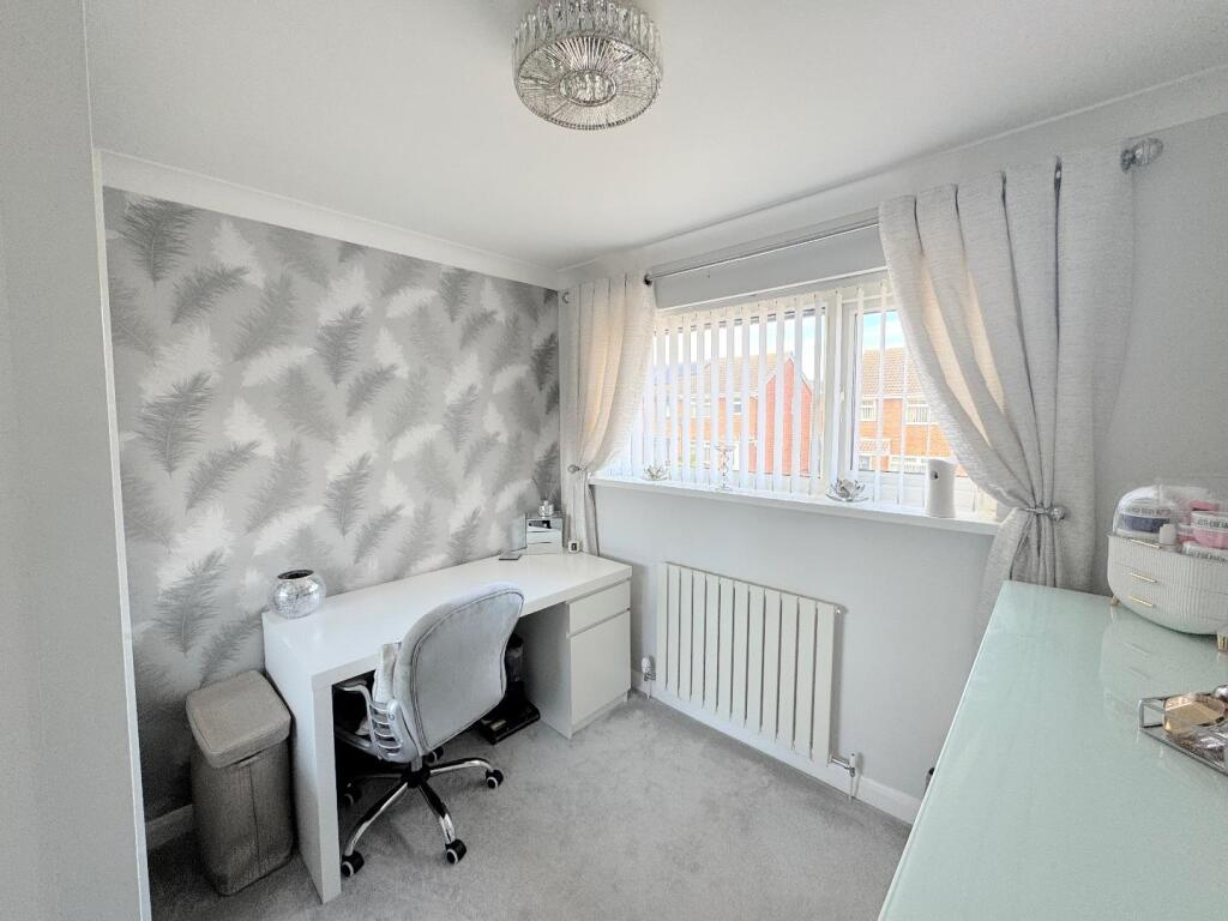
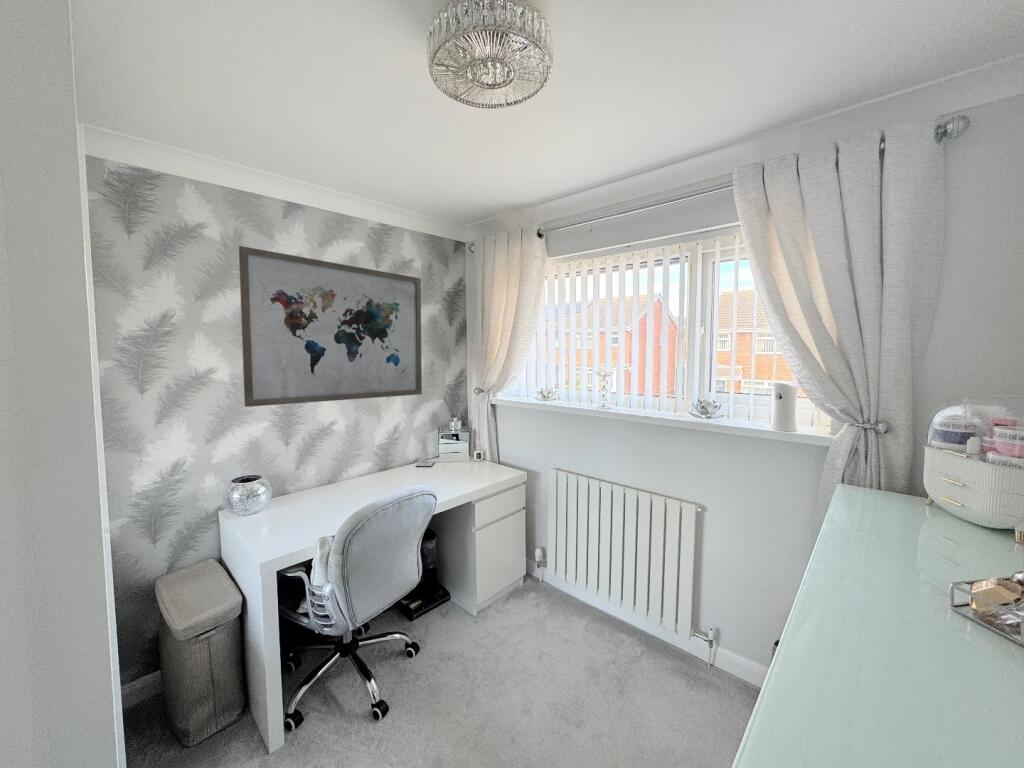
+ wall art [238,245,423,408]
